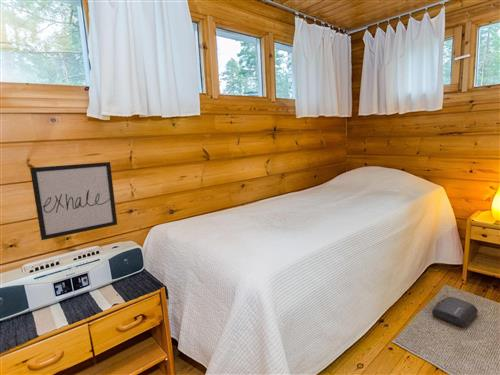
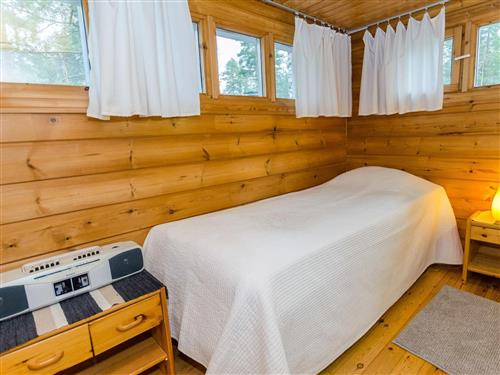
- bag [431,296,479,329]
- wall art [29,161,118,241]
